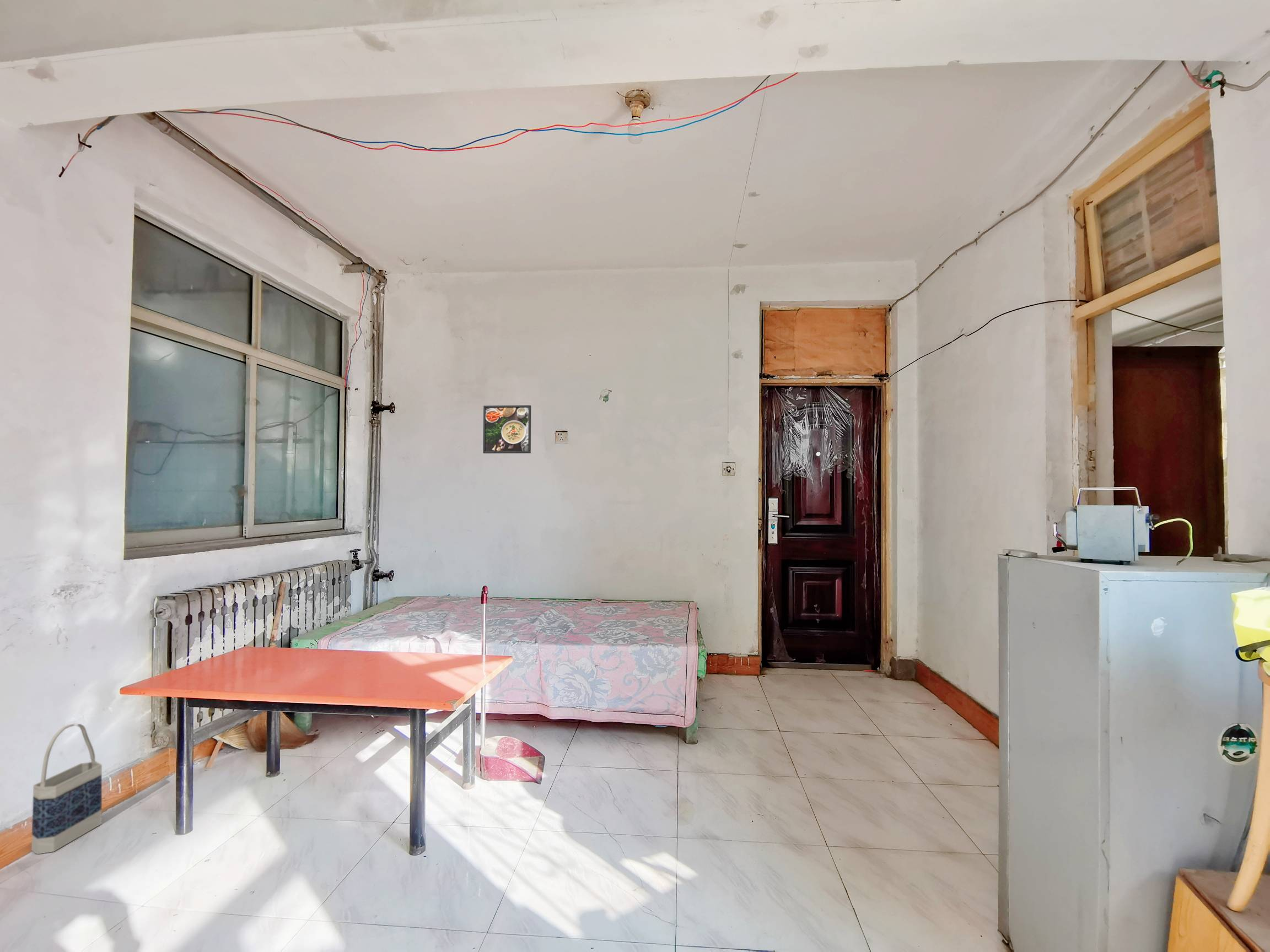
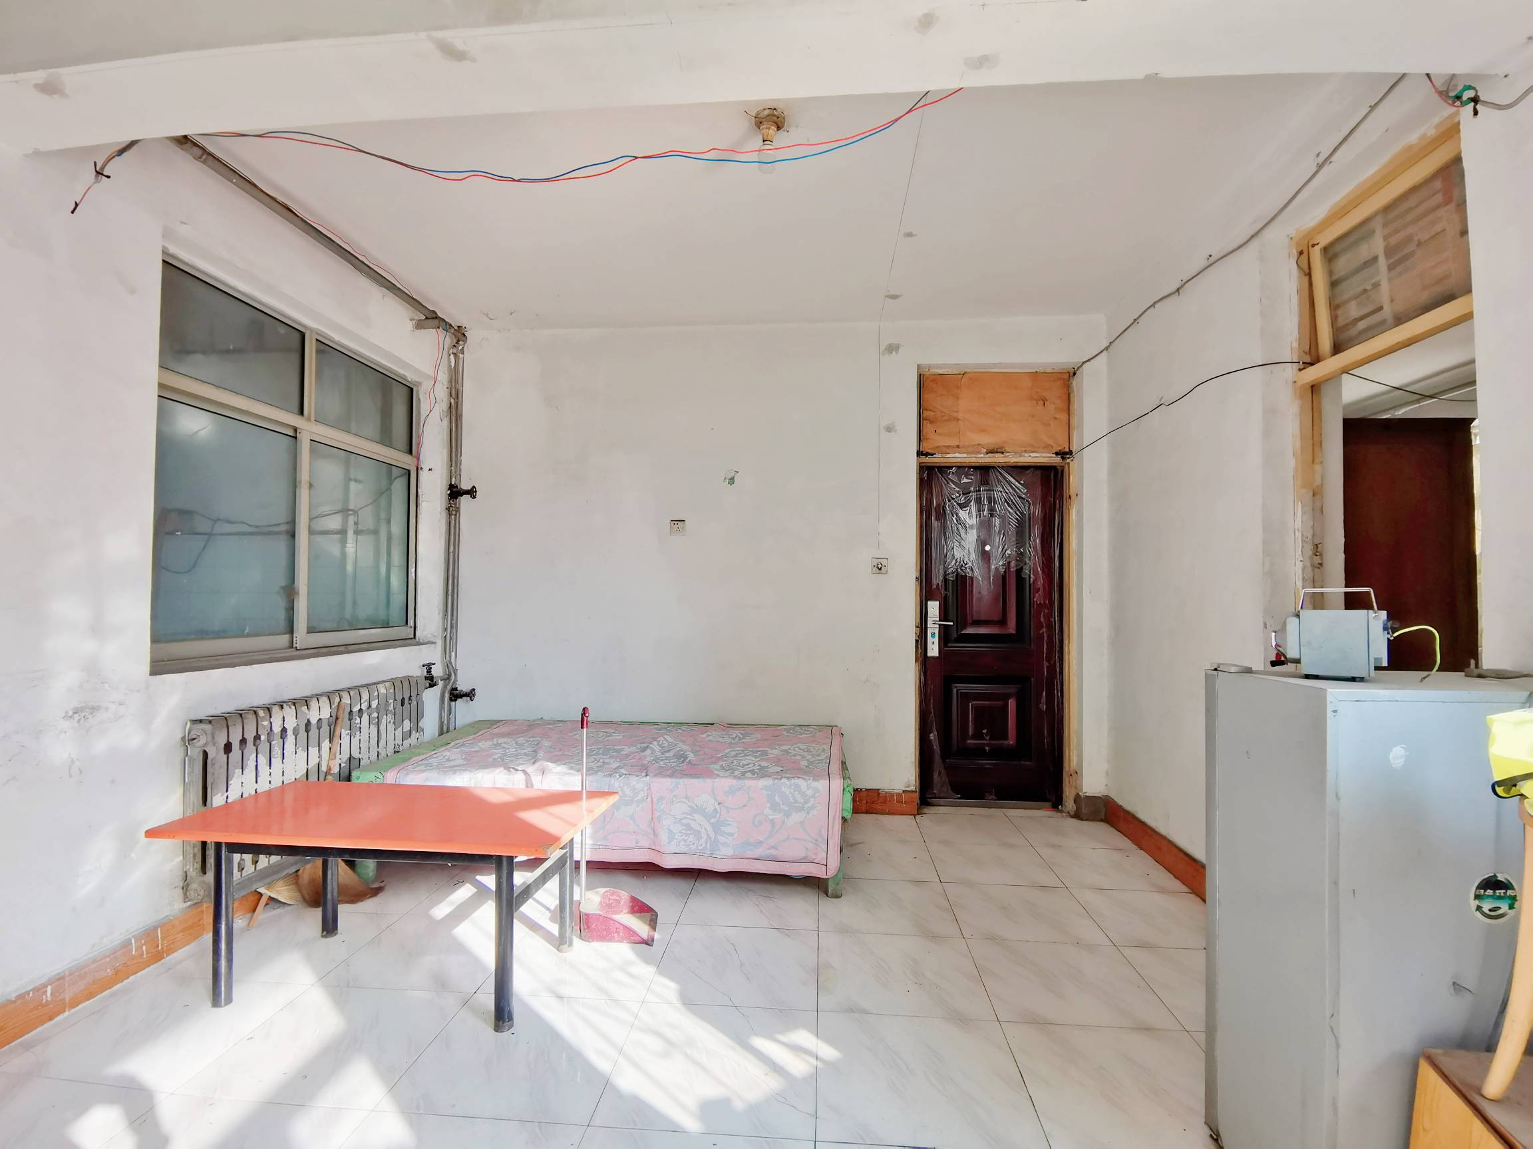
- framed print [482,405,531,454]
- bag [31,723,103,854]
